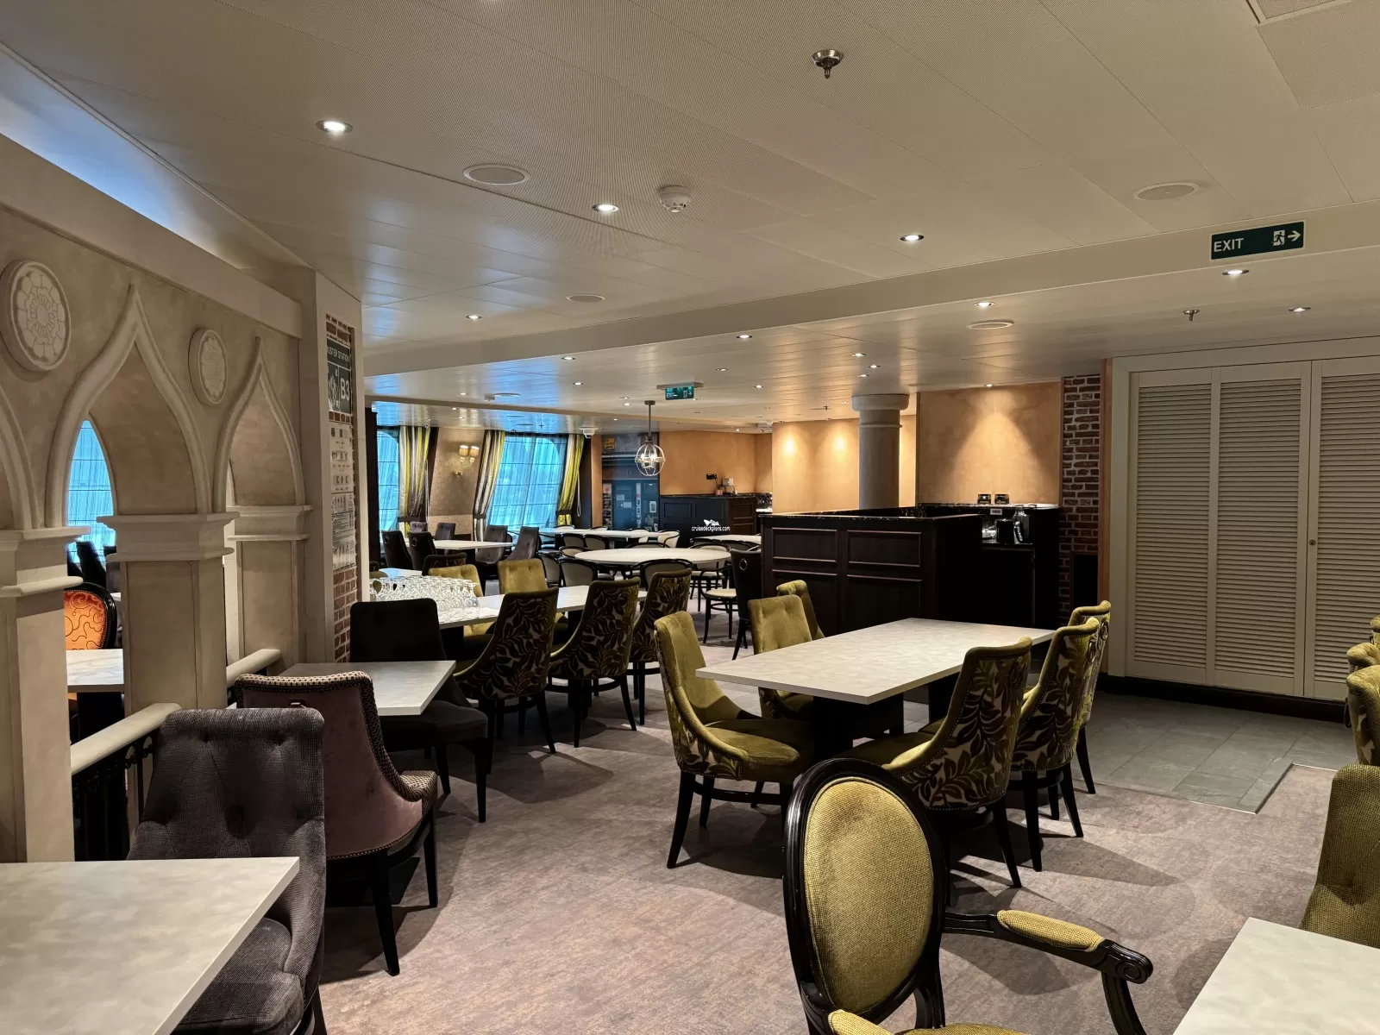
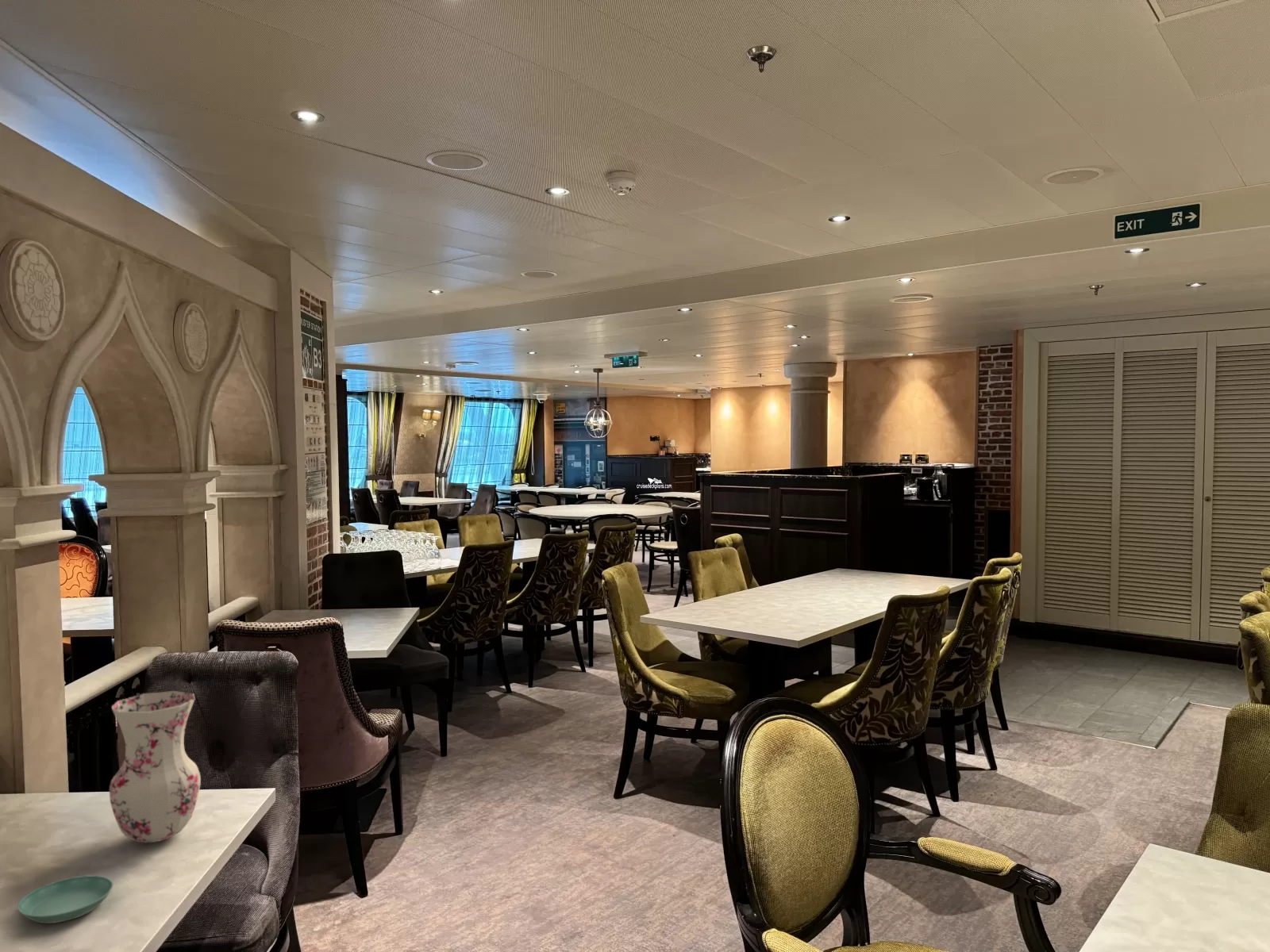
+ vase [109,690,202,844]
+ saucer [17,874,114,924]
